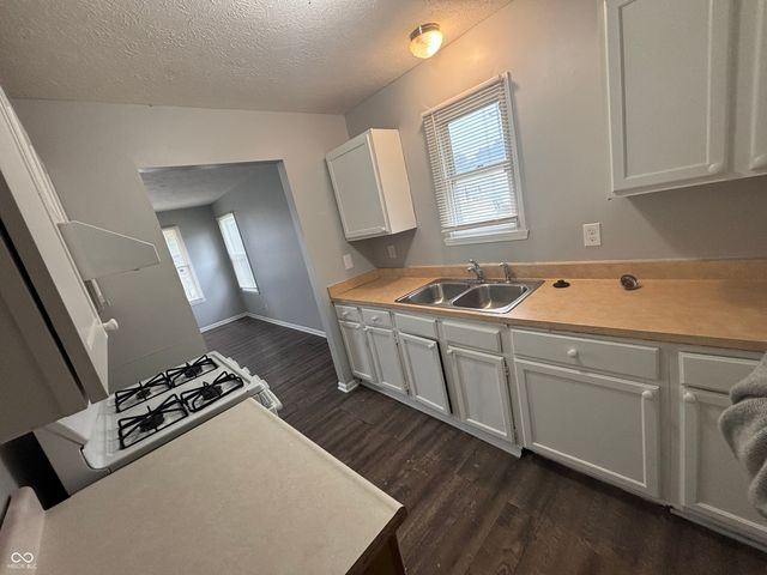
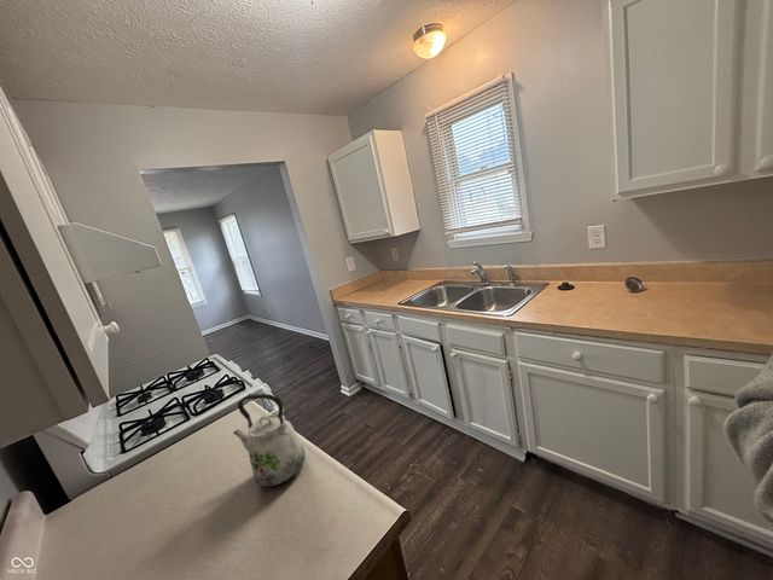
+ kettle [232,393,307,488]
